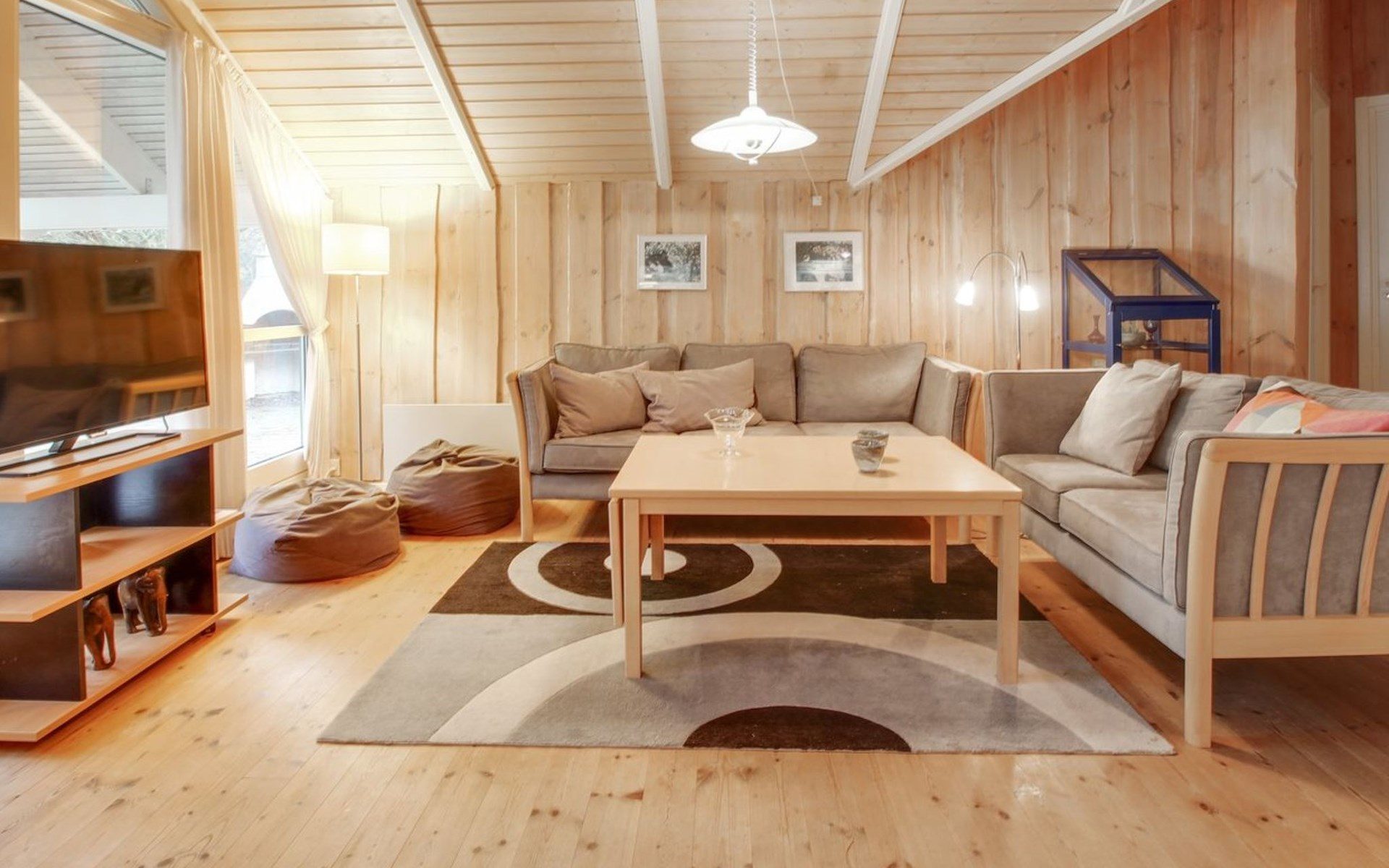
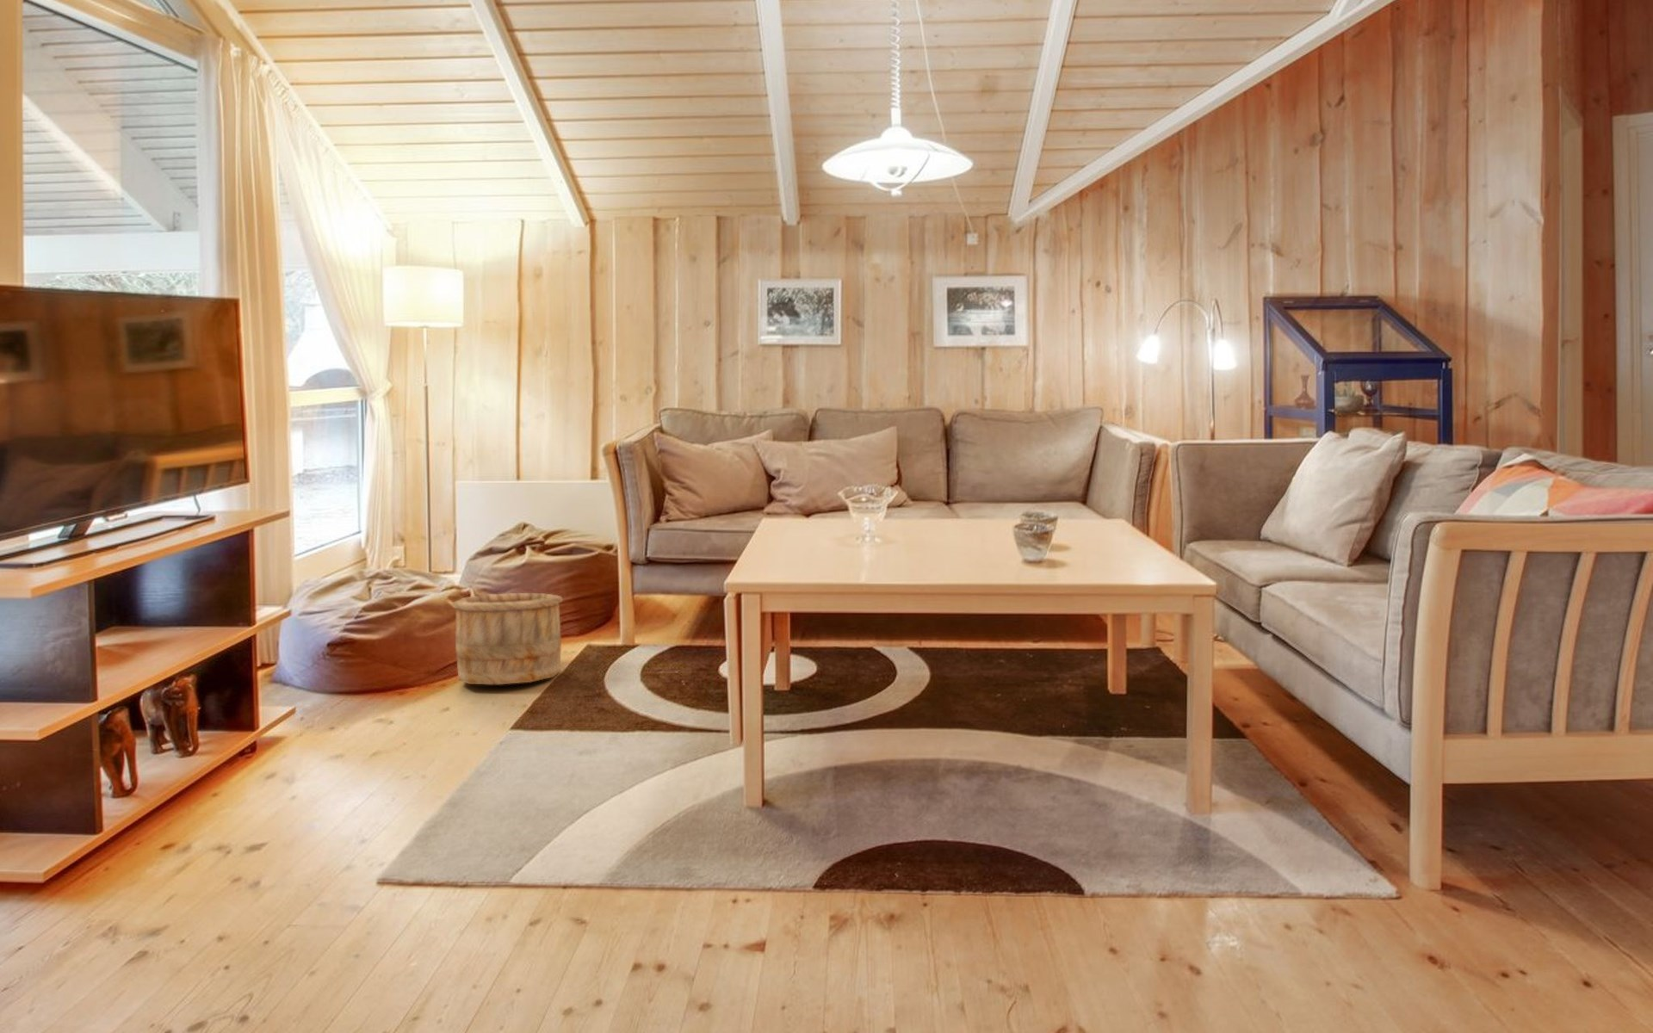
+ wooden bucket [451,593,564,685]
